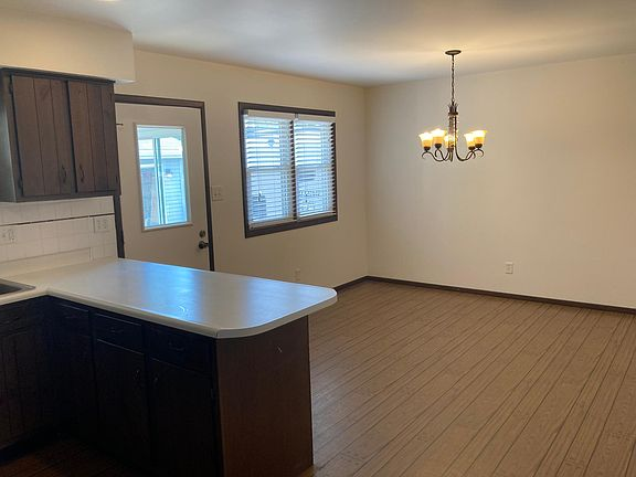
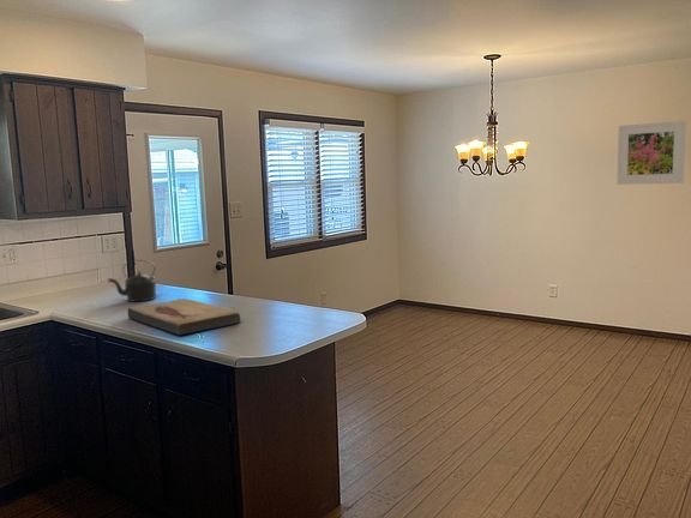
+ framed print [615,120,687,186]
+ fish fossil [127,297,241,336]
+ kettle [107,259,157,303]
